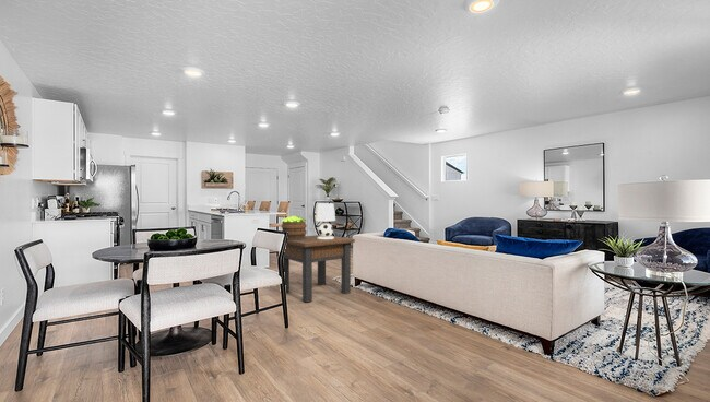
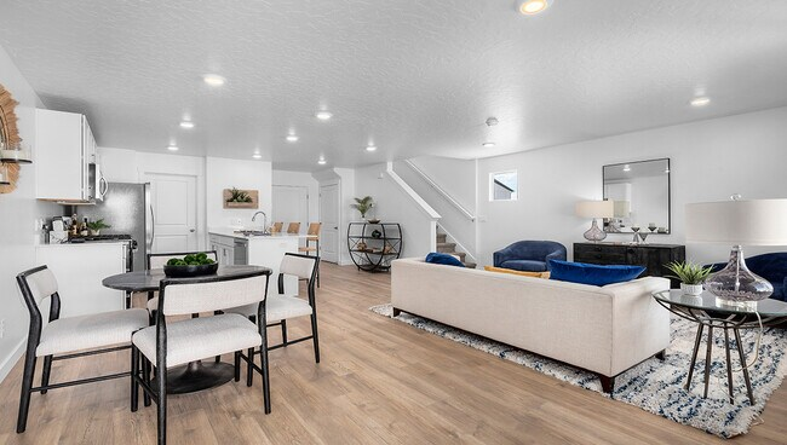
- potted plant [280,215,308,240]
- table lamp [315,203,336,239]
- side table [284,234,356,304]
